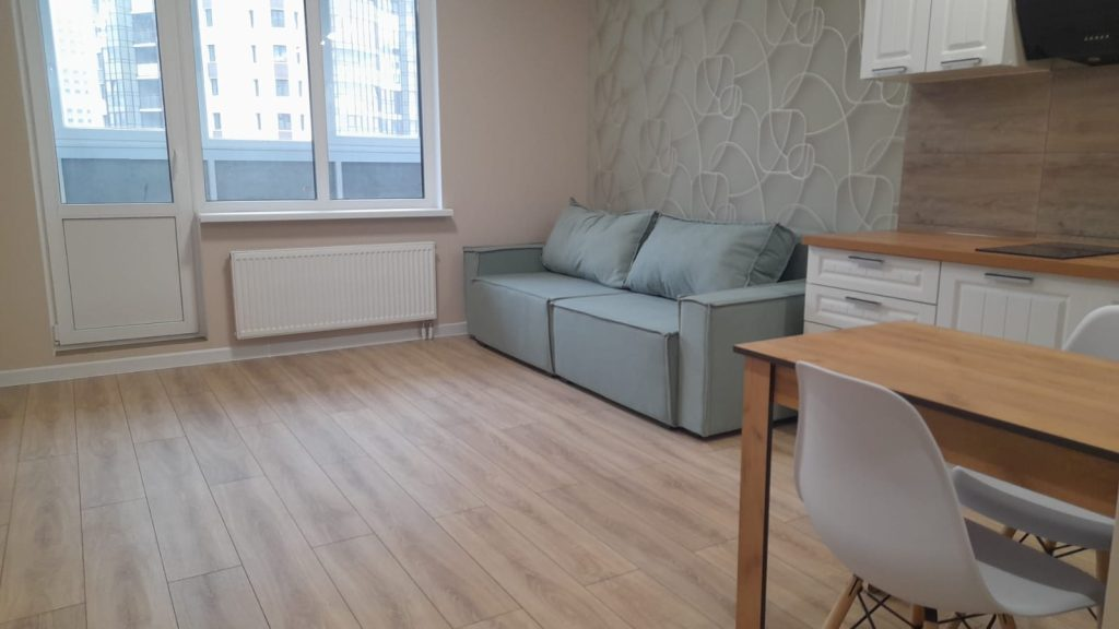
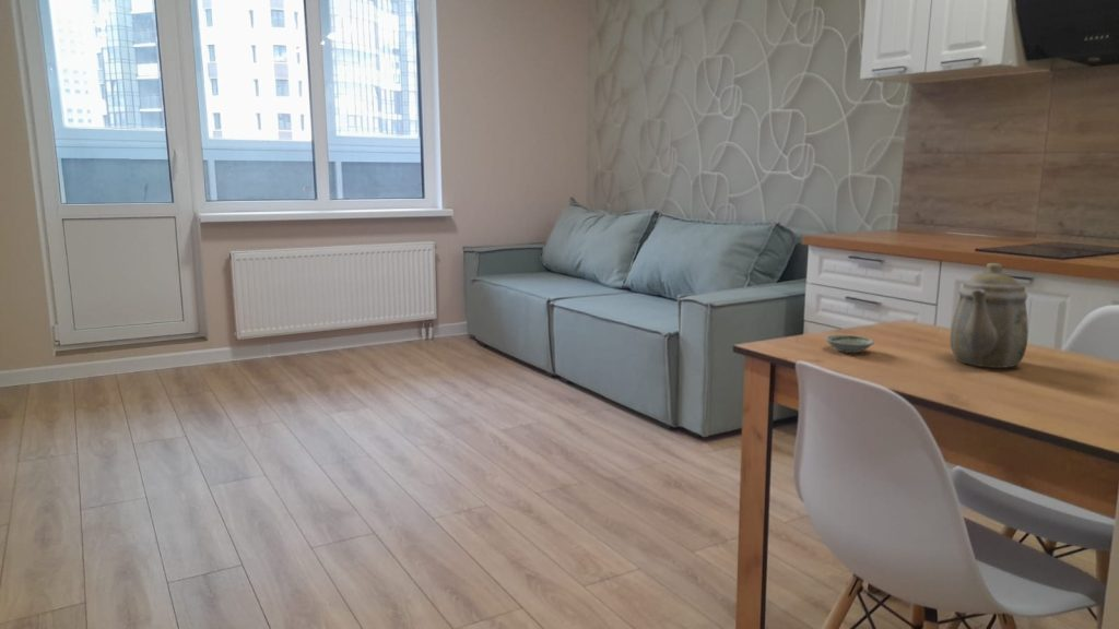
+ saucer [824,334,875,354]
+ teapot [950,262,1029,369]
